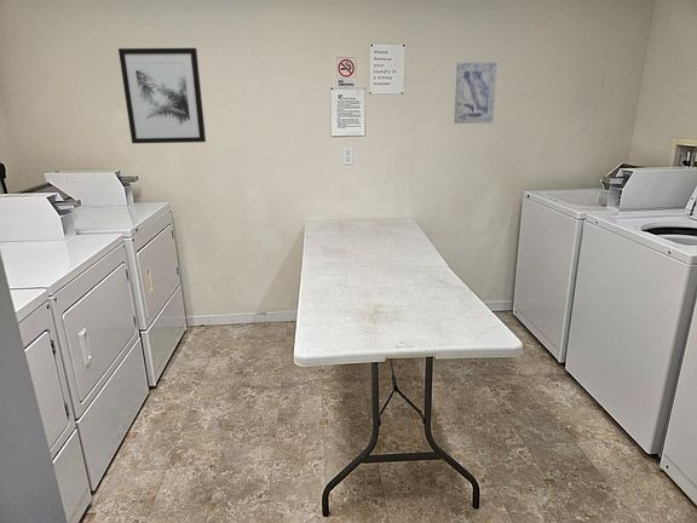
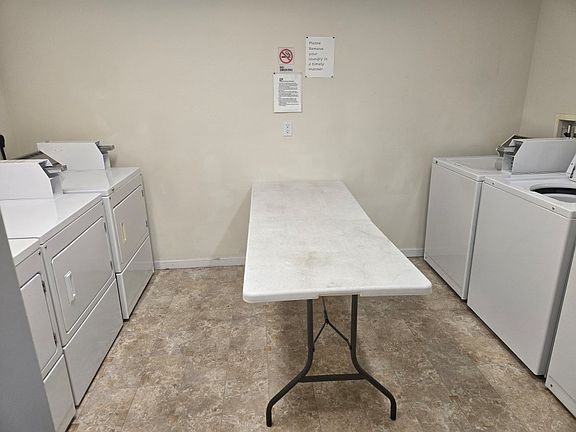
- wall art [453,61,499,125]
- wall art [117,47,207,144]
